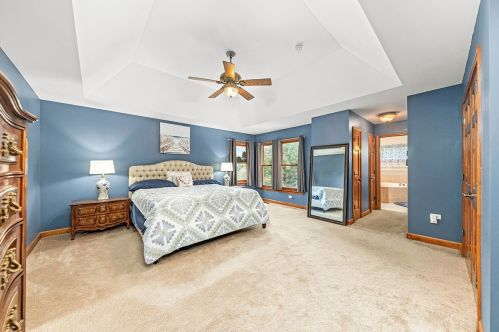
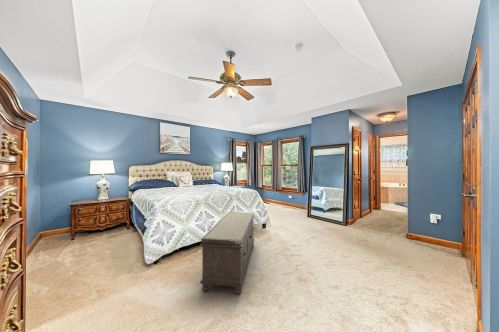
+ bench [199,211,255,295]
